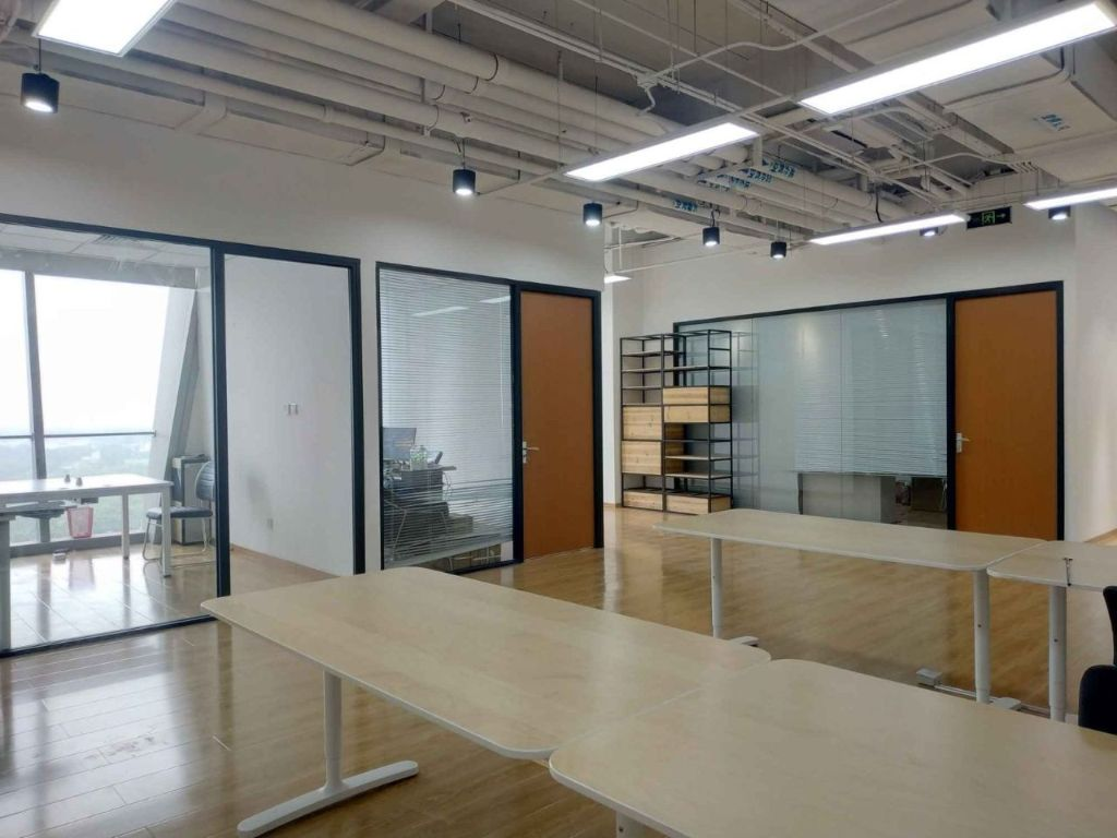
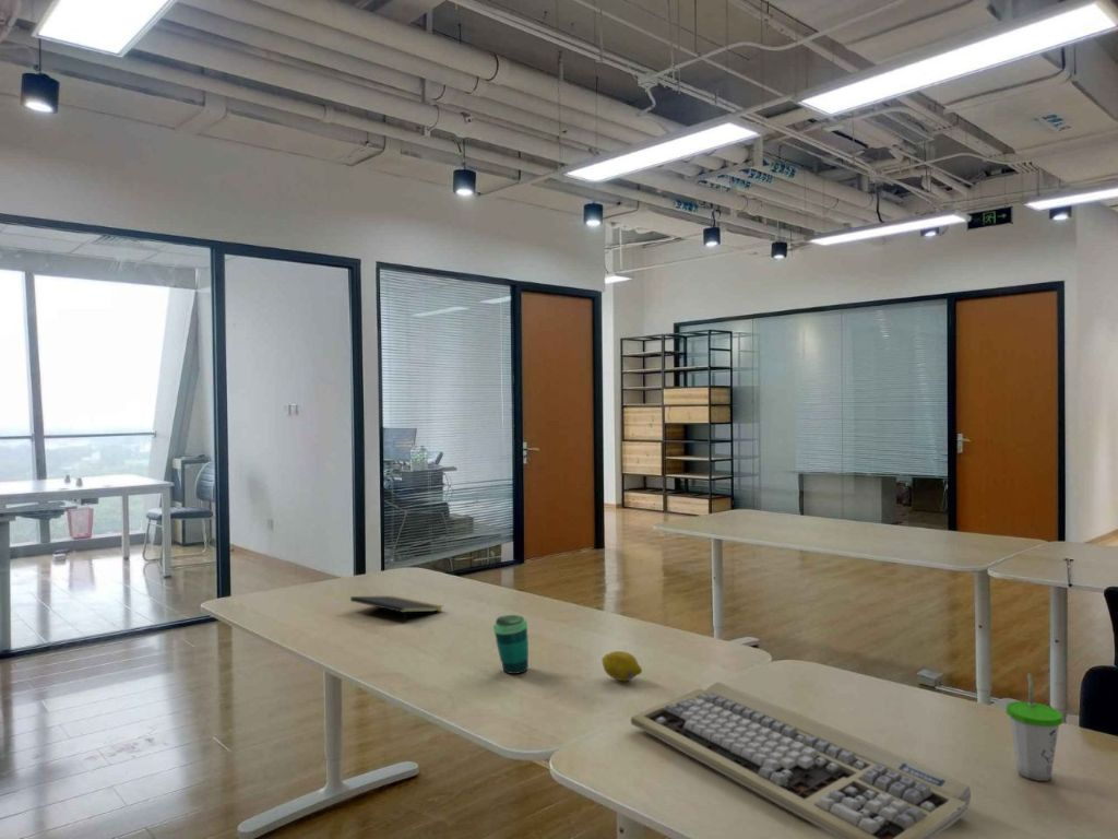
+ notepad [349,594,444,625]
+ cup [492,614,530,675]
+ keyboard [630,682,972,839]
+ cup [1006,672,1063,782]
+ fruit [600,650,643,682]
